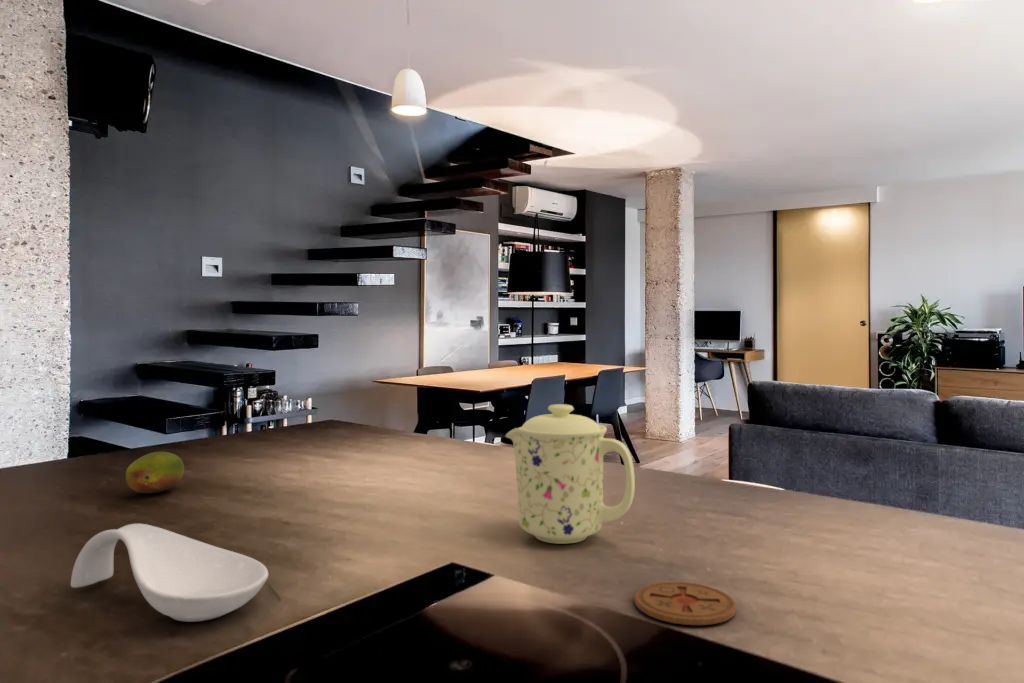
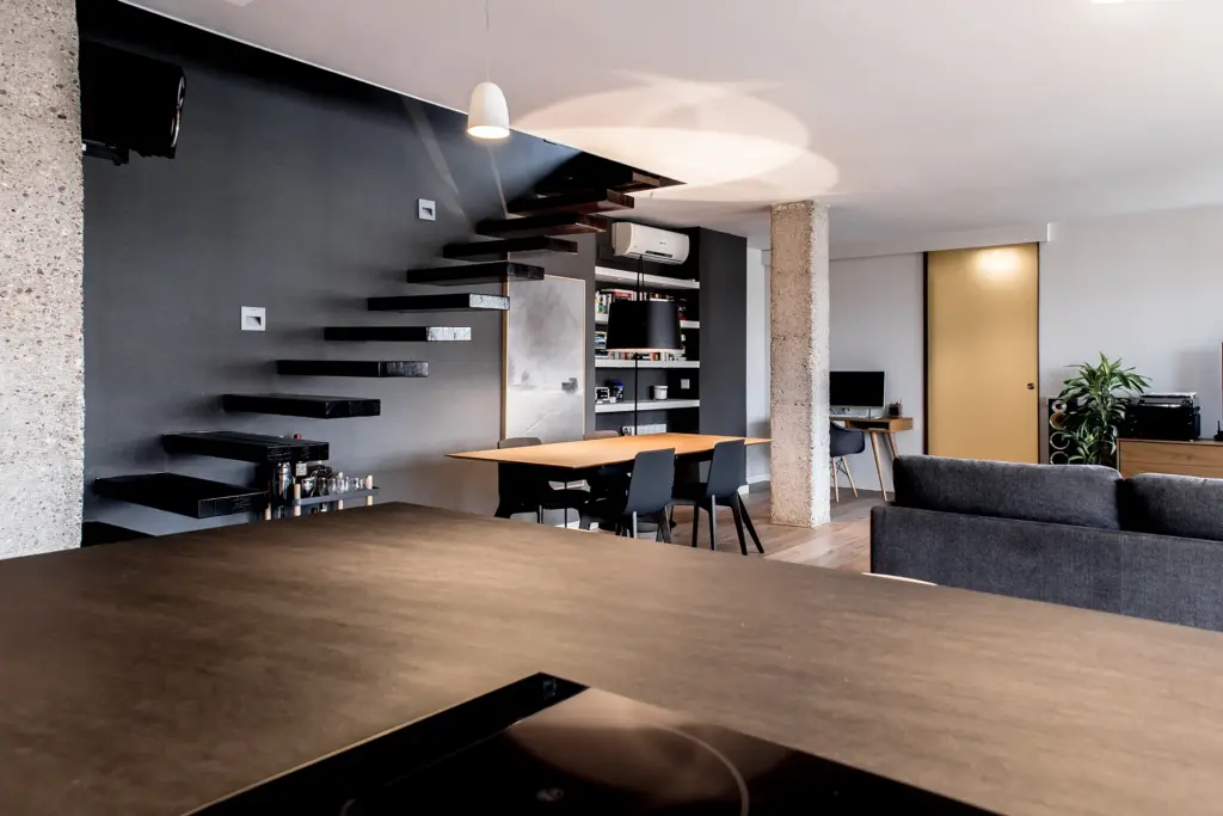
- mug [504,403,636,545]
- spoon rest [70,523,269,623]
- coaster [633,581,737,626]
- fruit [124,450,185,494]
